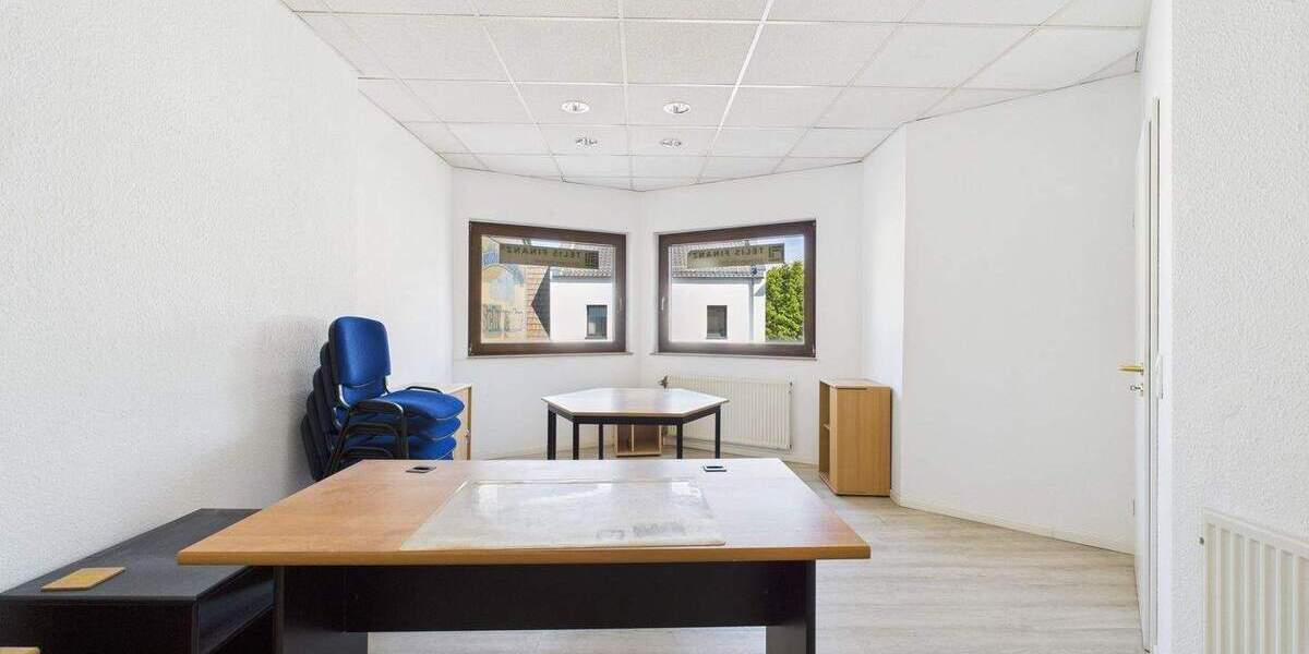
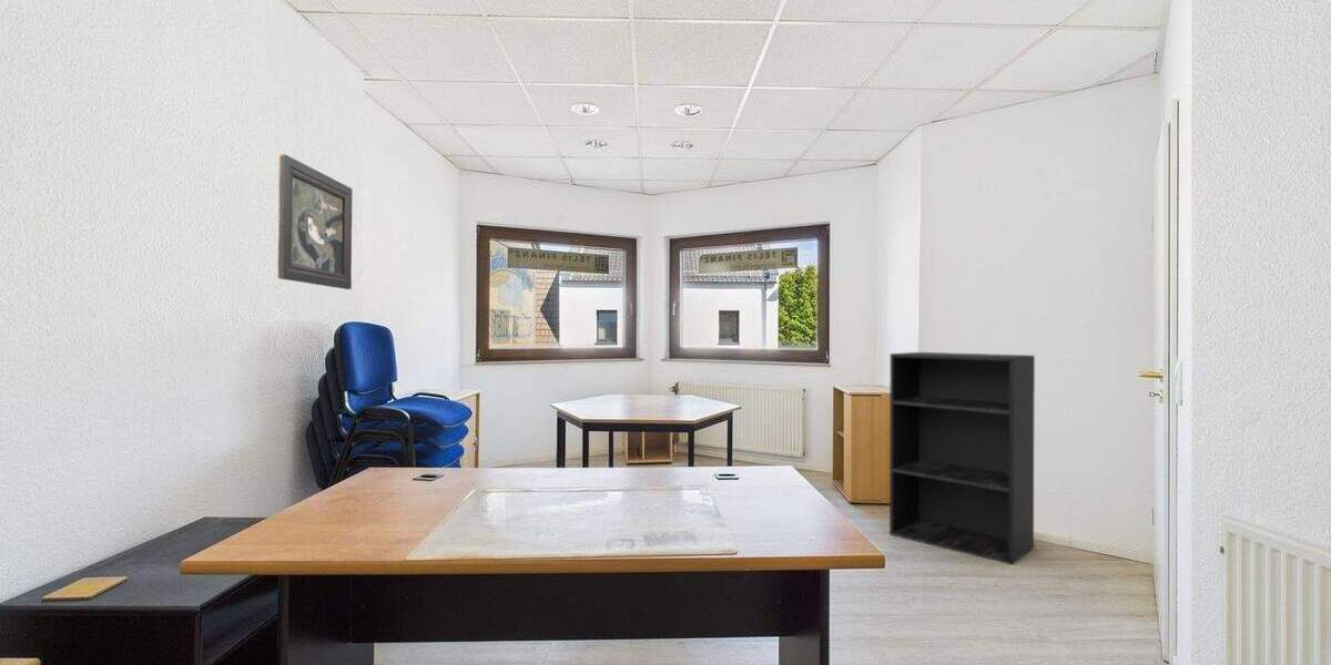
+ bookshelf [888,351,1036,565]
+ framed painting [277,153,354,290]
